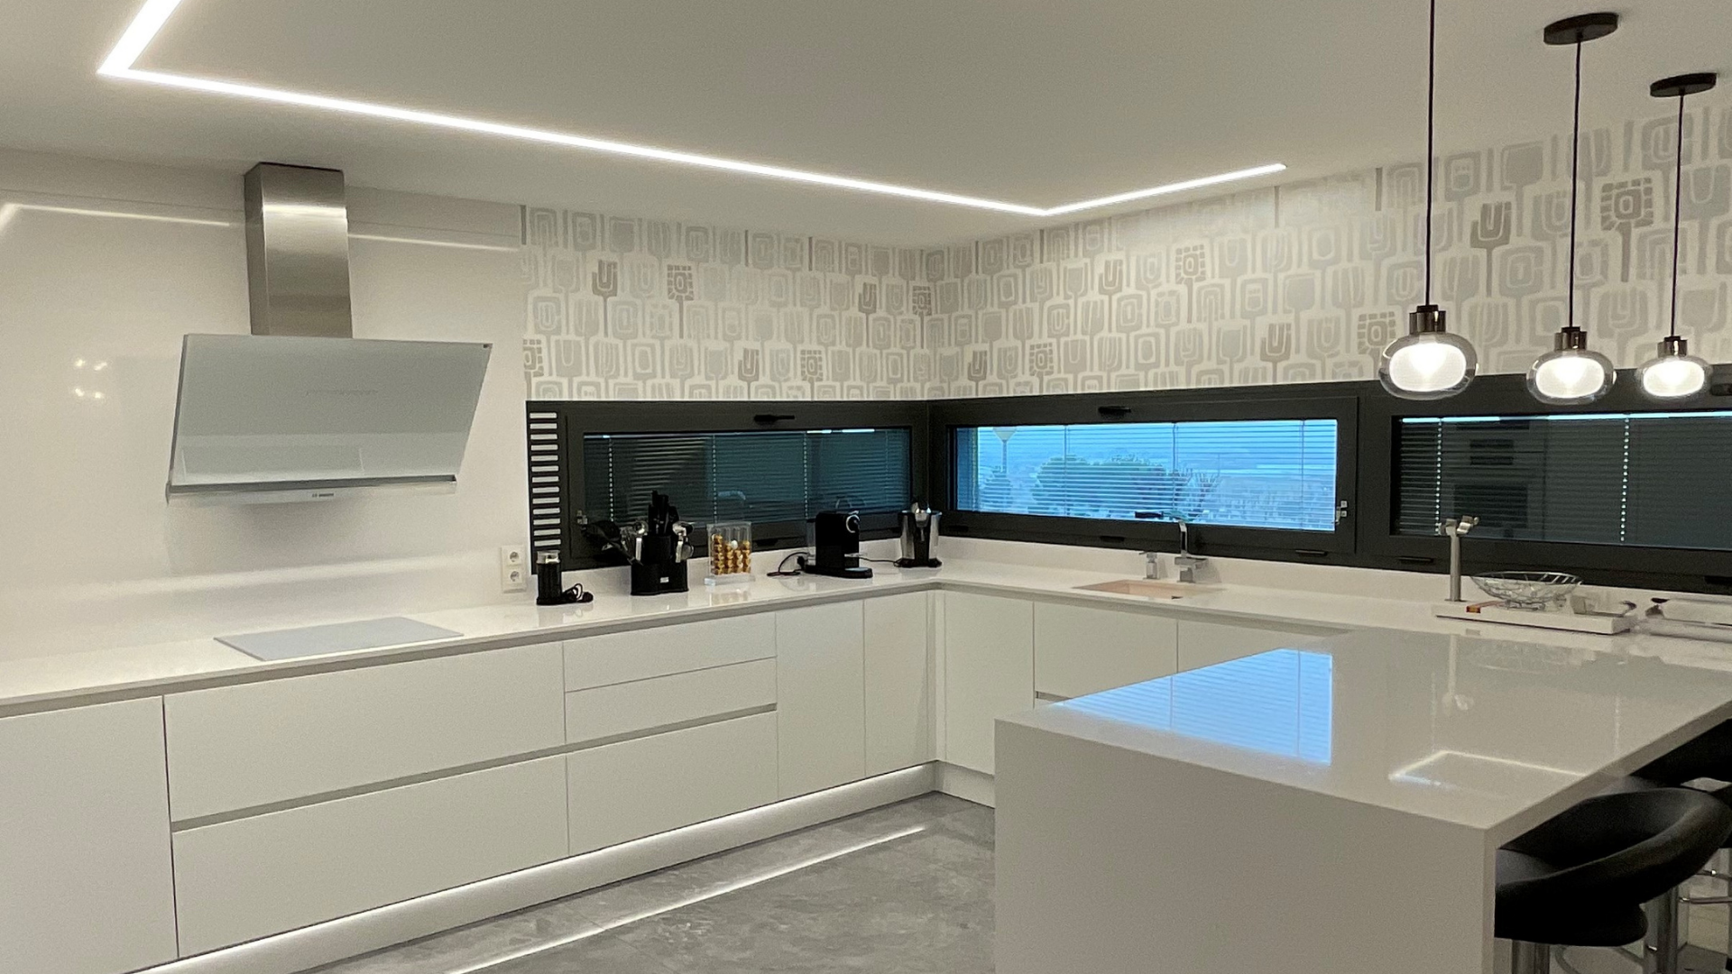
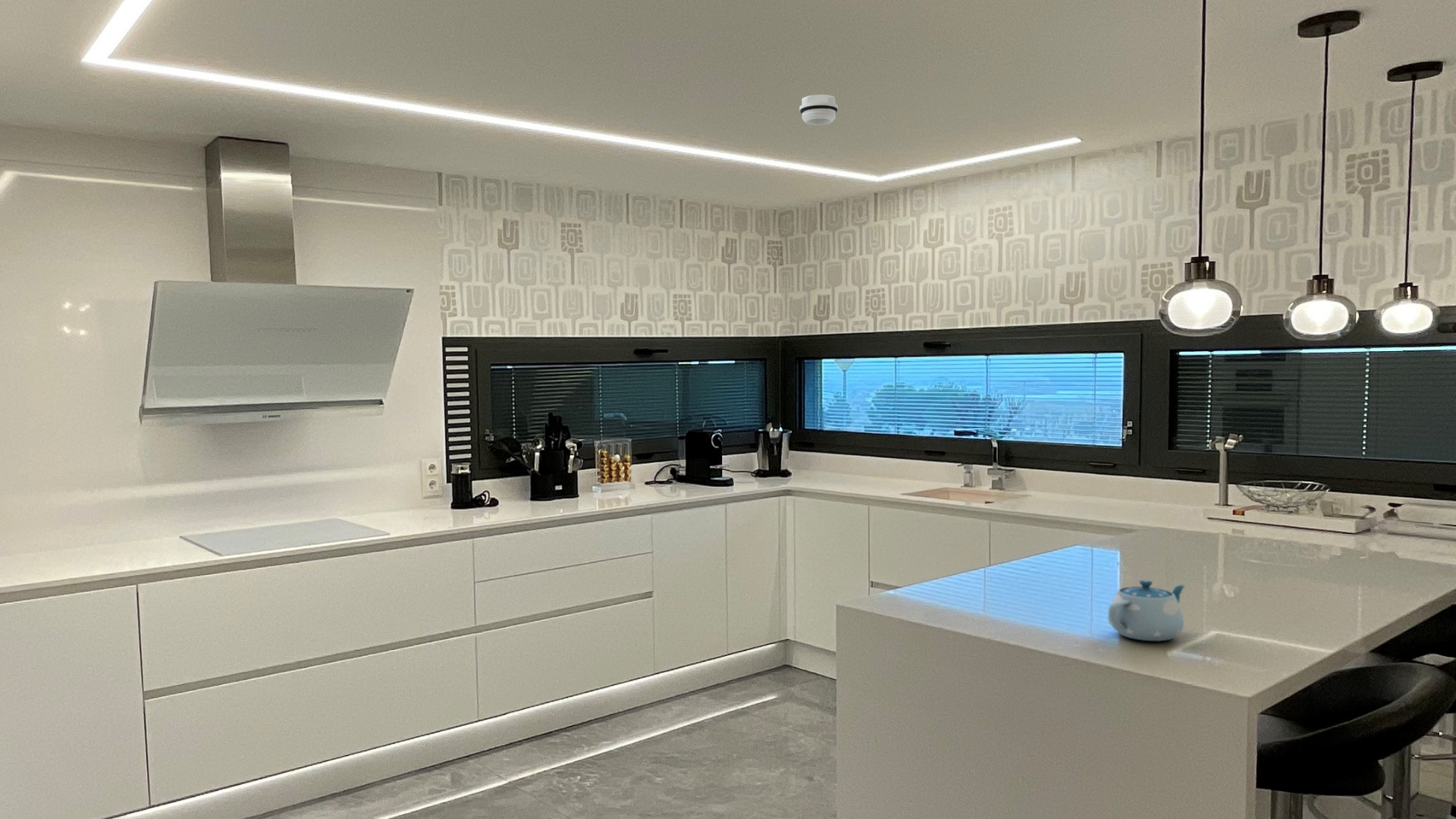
+ chinaware [1107,579,1185,642]
+ smoke detector [799,94,839,126]
